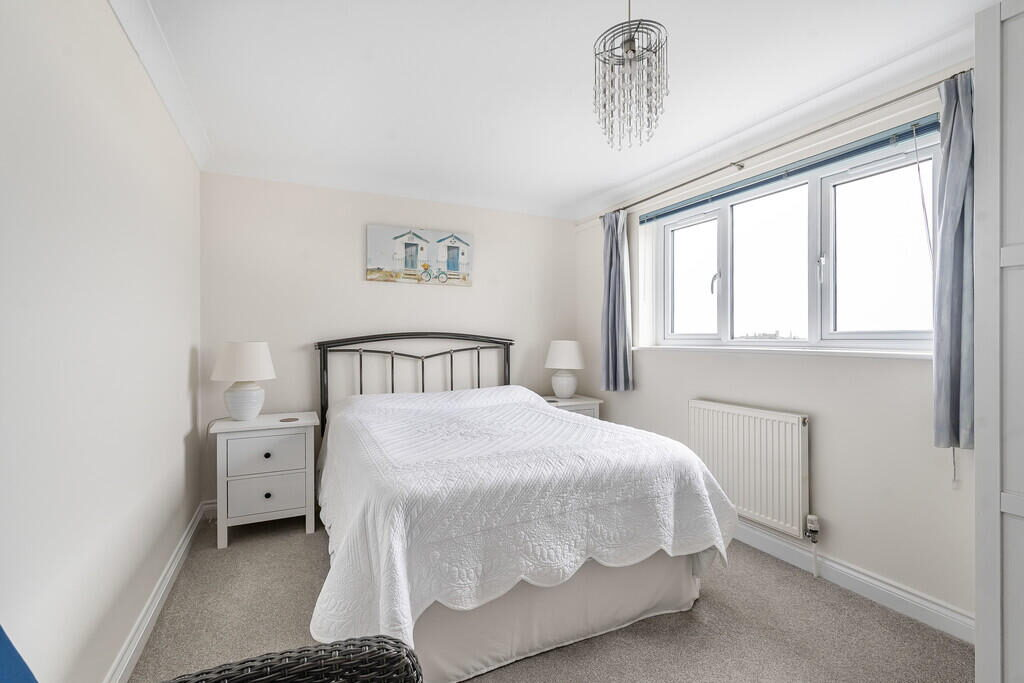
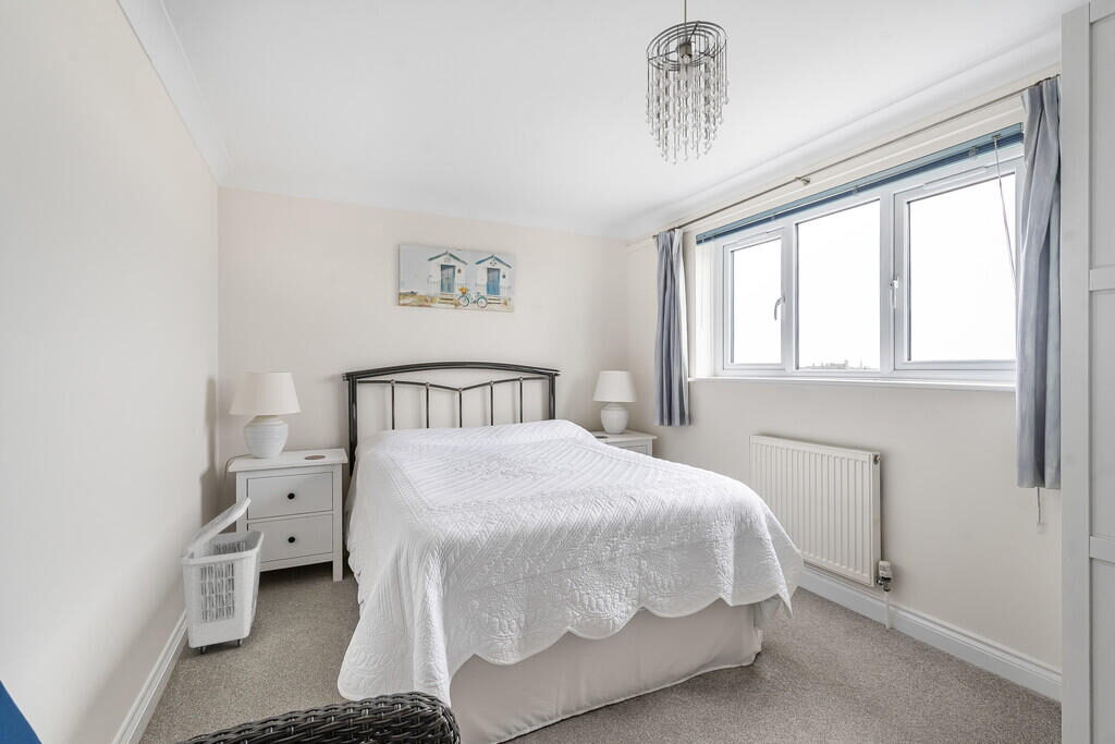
+ laundry basket [179,496,265,655]
